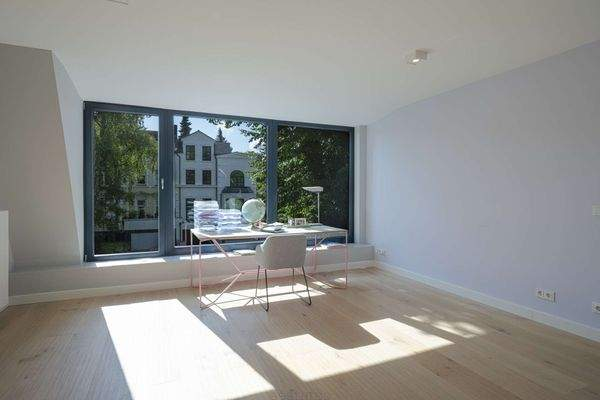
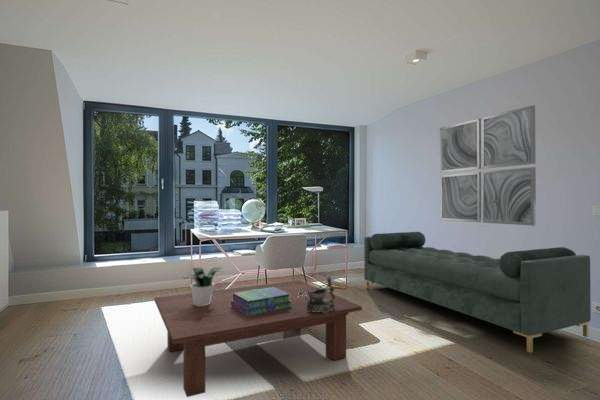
+ sofa [363,231,592,354]
+ wall art [439,104,537,227]
+ stack of books [231,287,292,316]
+ potted plant [183,266,224,306]
+ coffee table [154,279,363,398]
+ decorative bowl [298,276,336,313]
